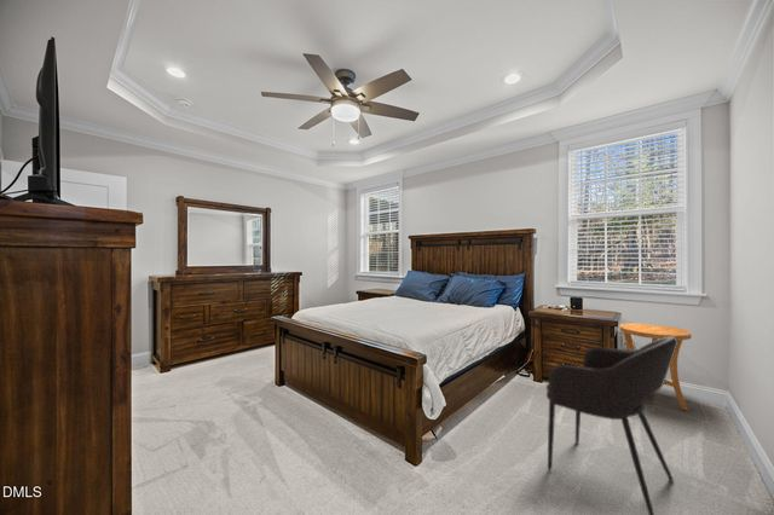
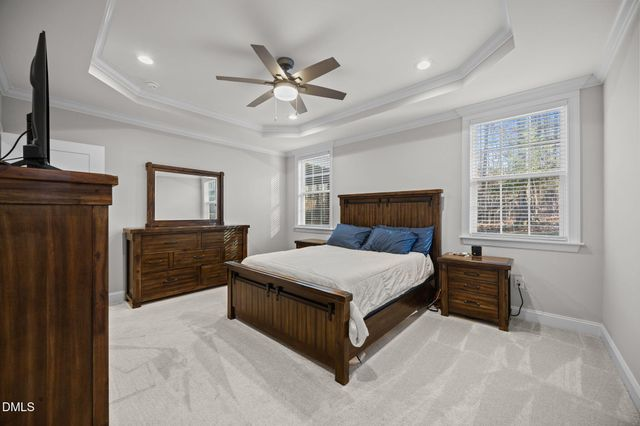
- armchair [544,336,677,515]
- side table [619,322,693,411]
